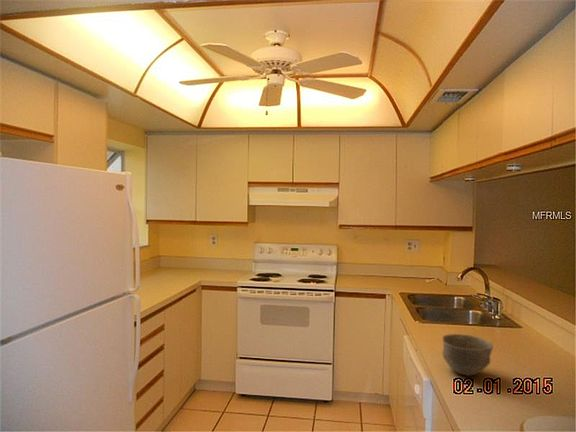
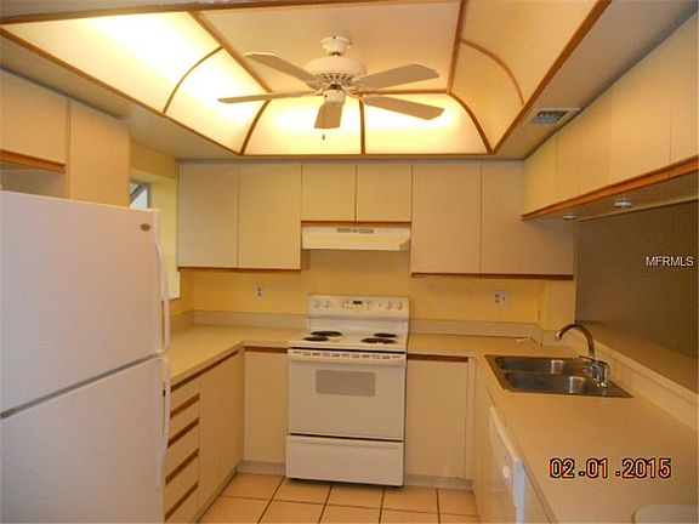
- bowl [441,333,494,377]
